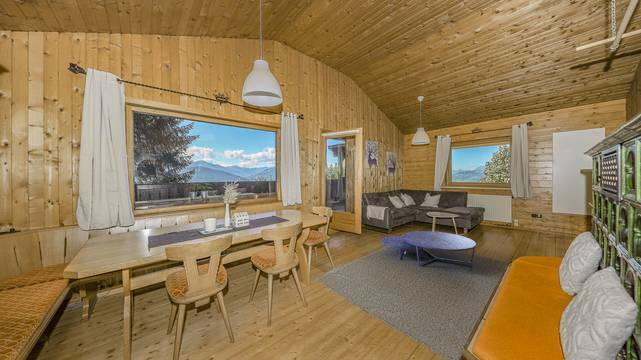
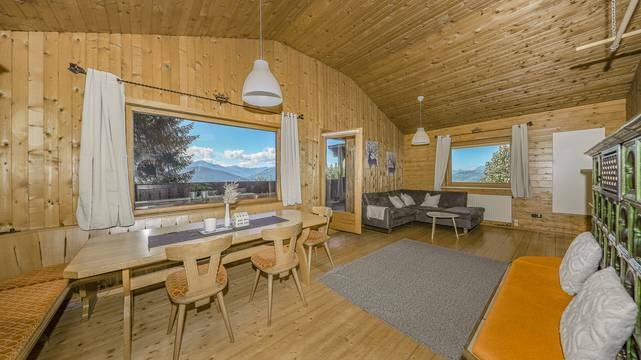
- nesting table [380,230,477,266]
